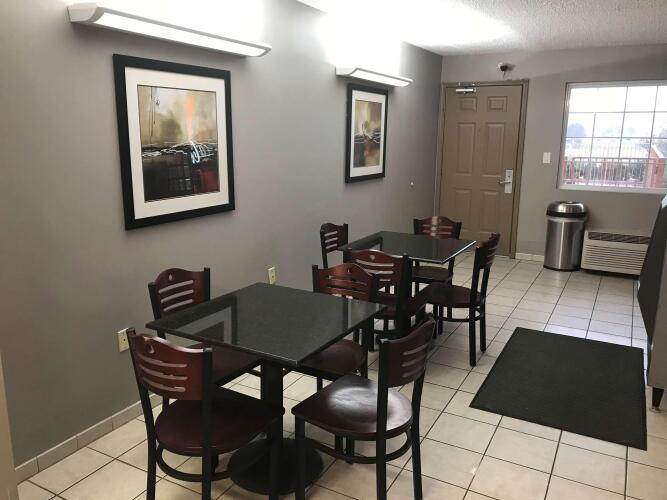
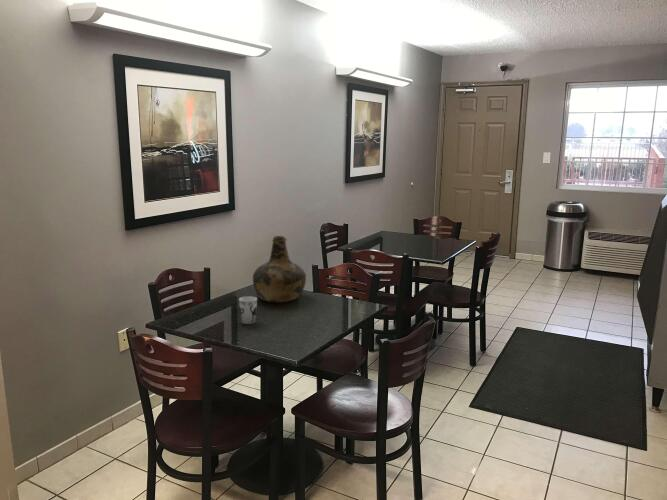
+ cup [238,295,258,325]
+ bottle [252,235,307,304]
